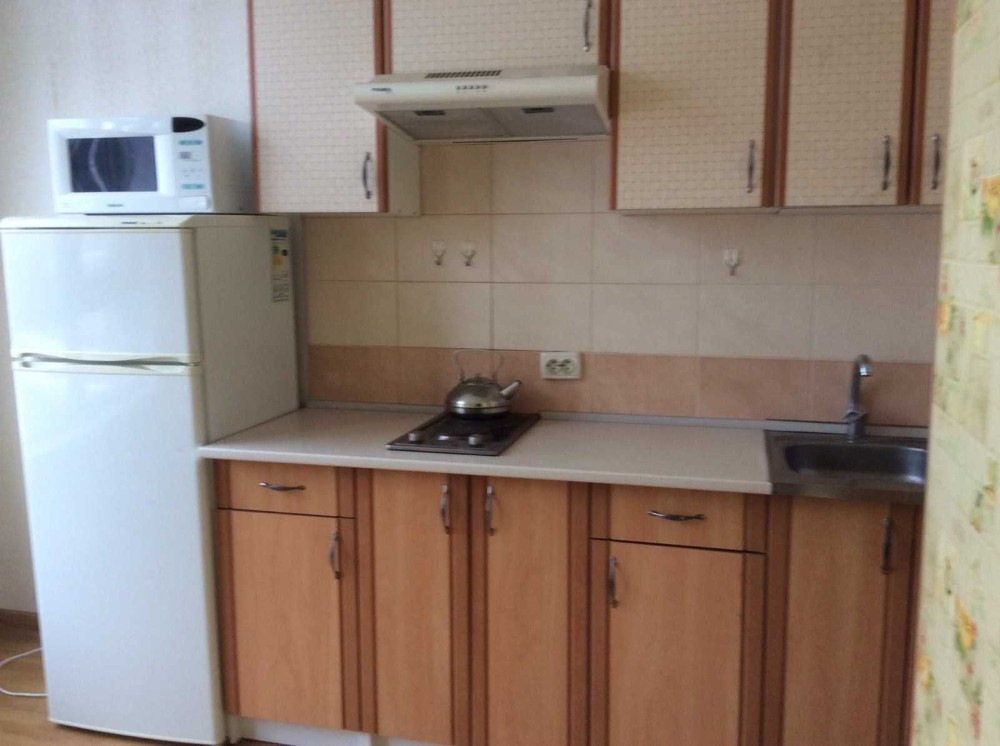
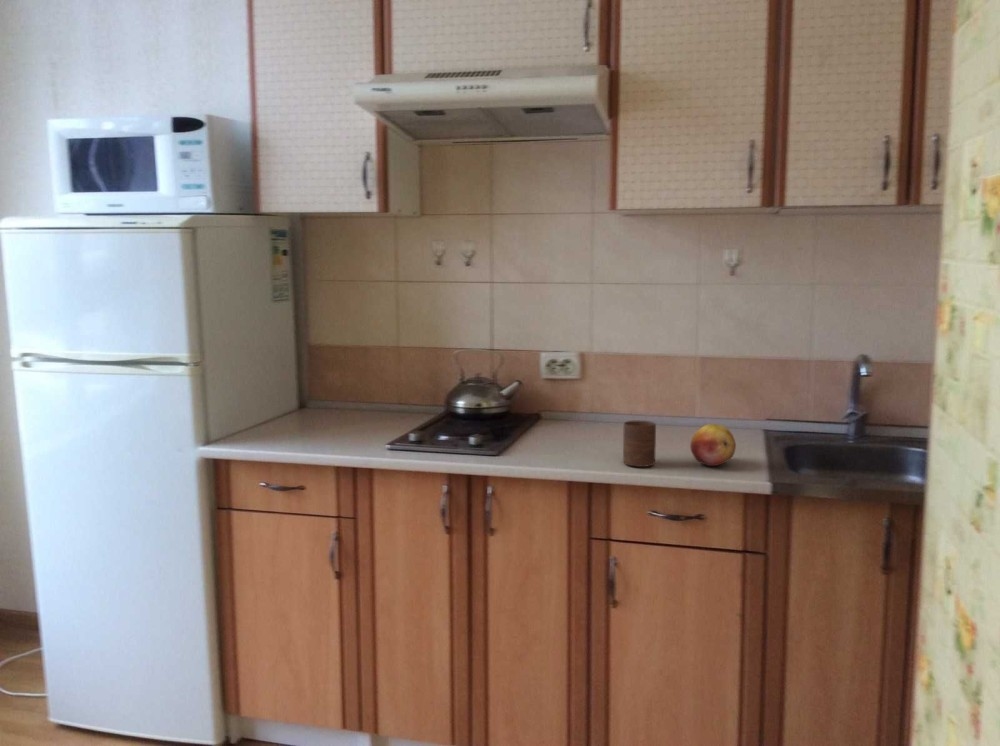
+ fruit [689,423,737,467]
+ cup [622,420,657,468]
